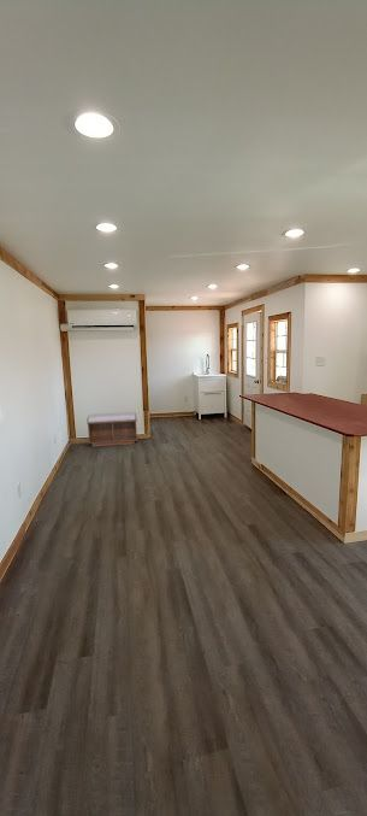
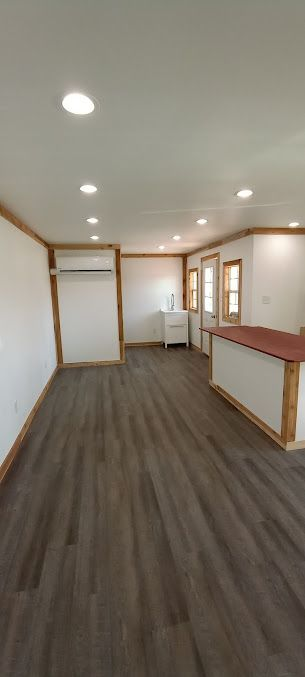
- bench [85,411,138,448]
